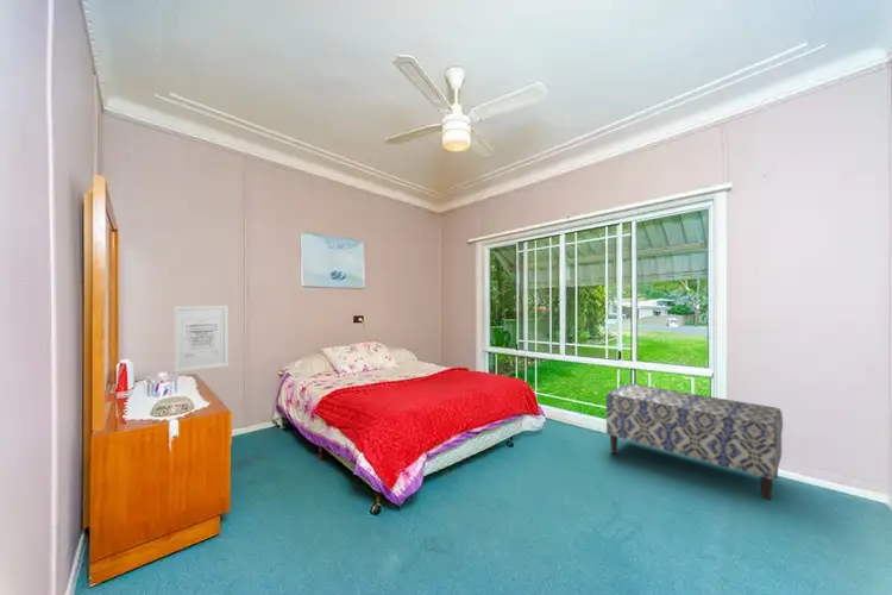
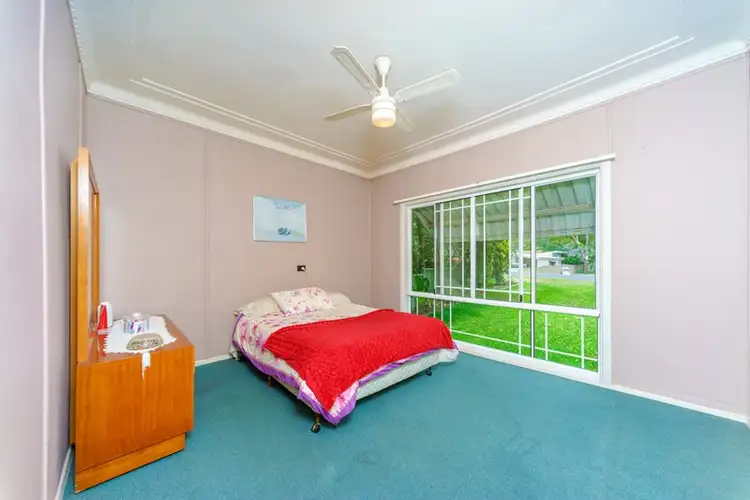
- wall art [172,305,230,374]
- bench [605,382,784,501]
